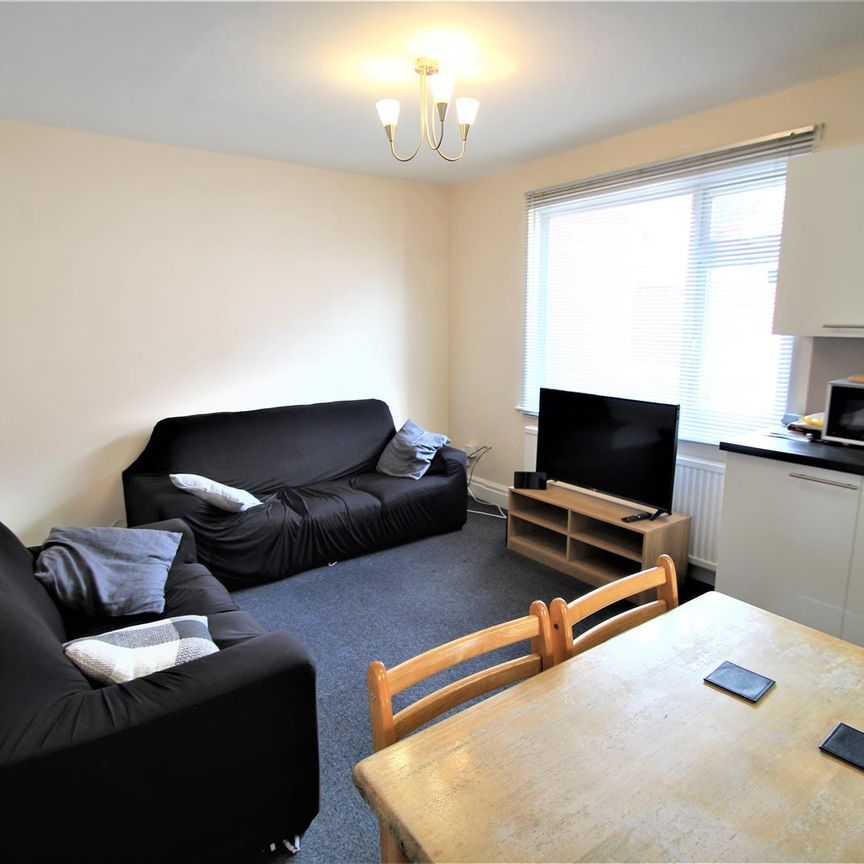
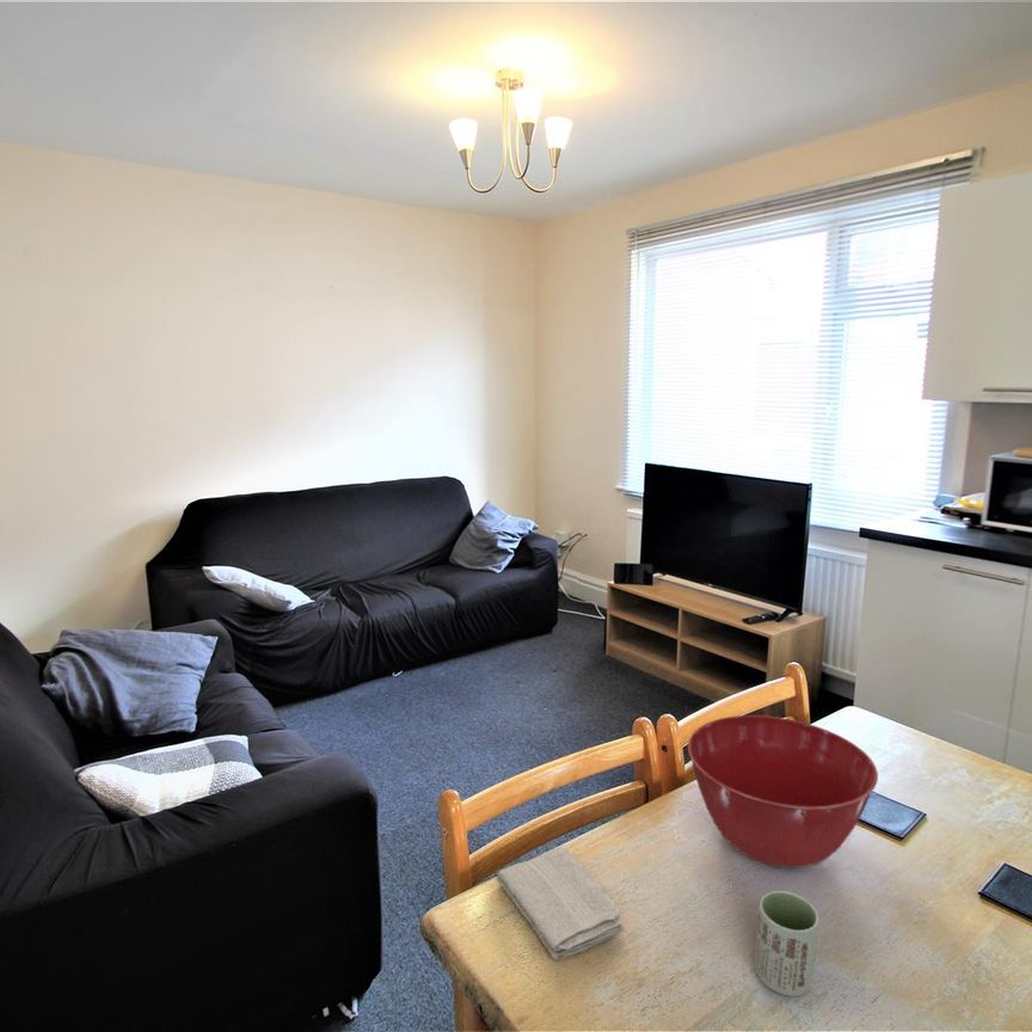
+ washcloth [496,846,626,962]
+ cup [754,890,819,997]
+ mixing bowl [687,714,879,870]
